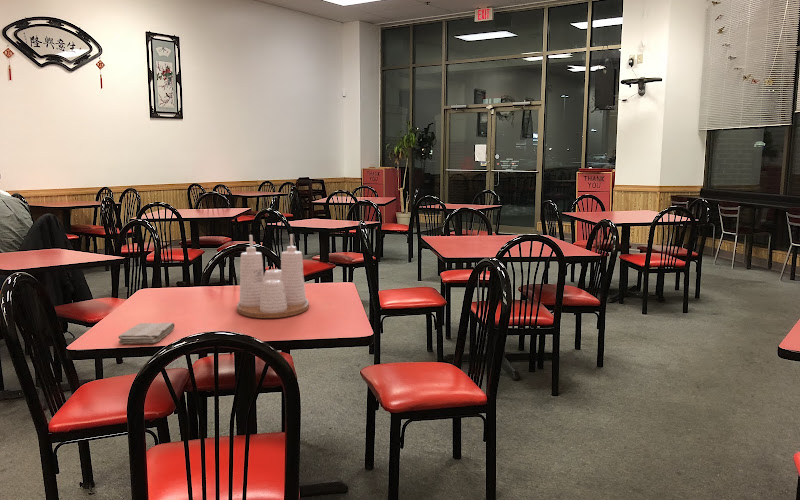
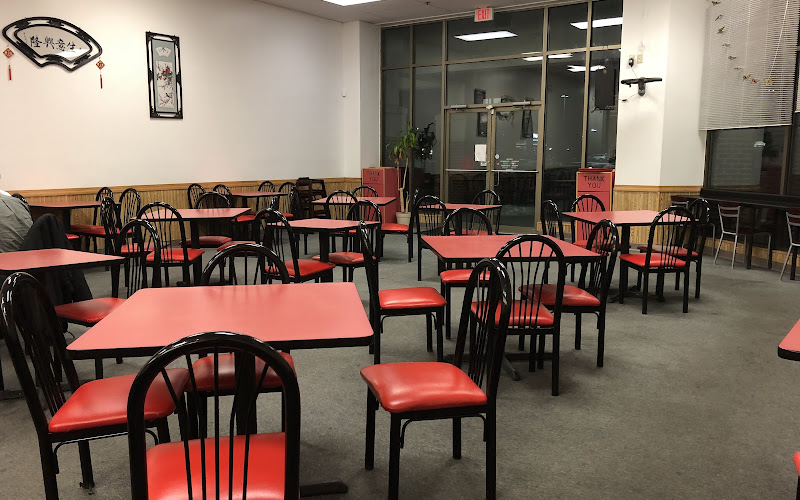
- washcloth [117,322,176,345]
- condiment set [236,233,310,319]
